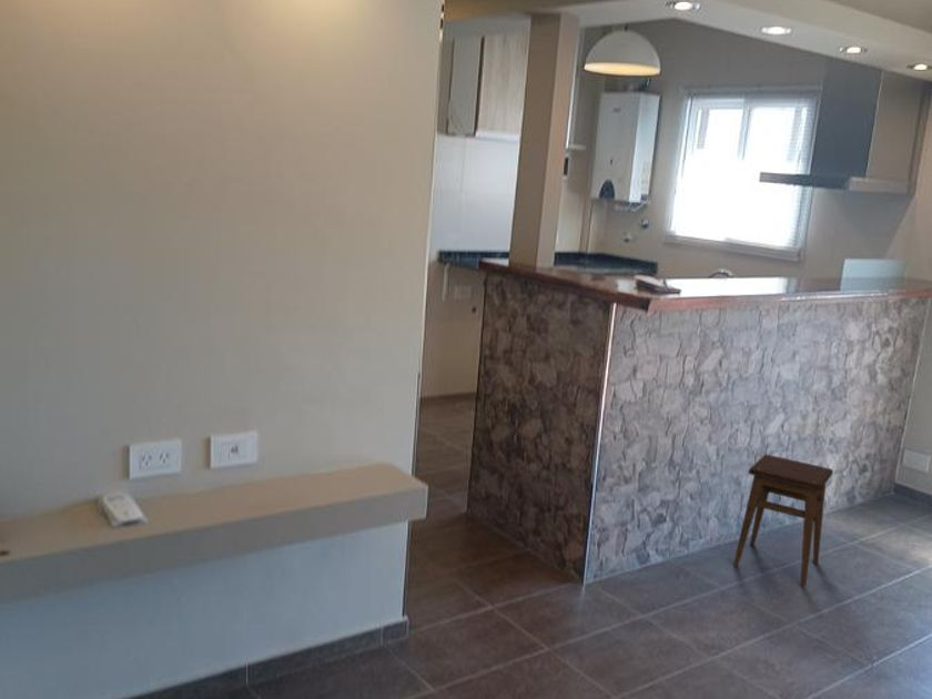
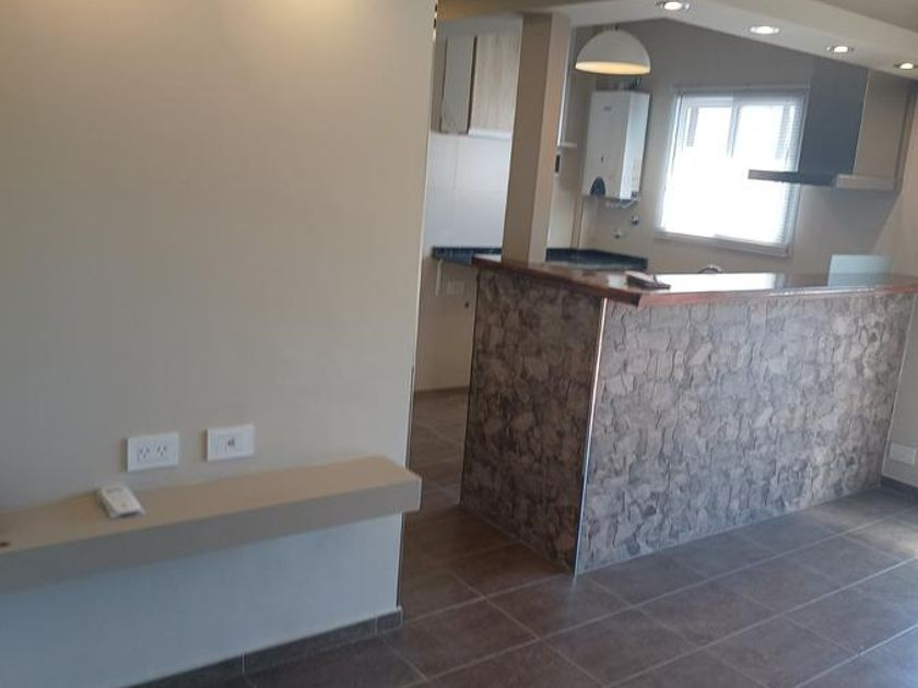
- stool [732,453,834,588]
